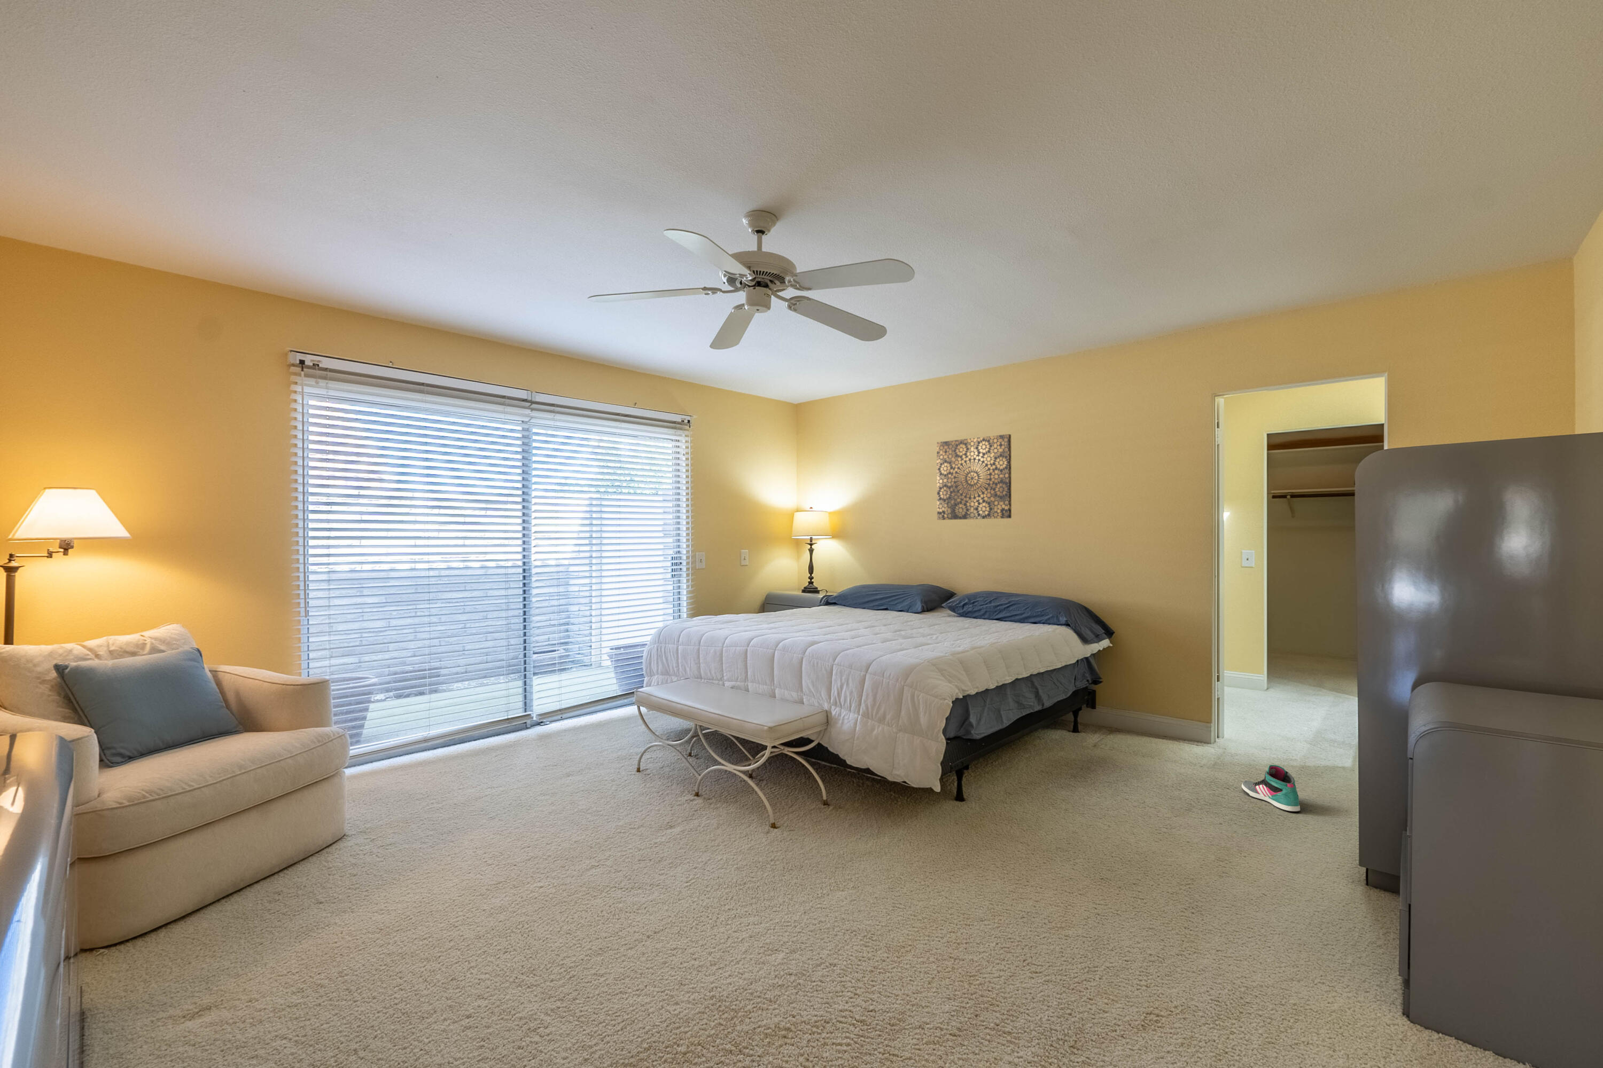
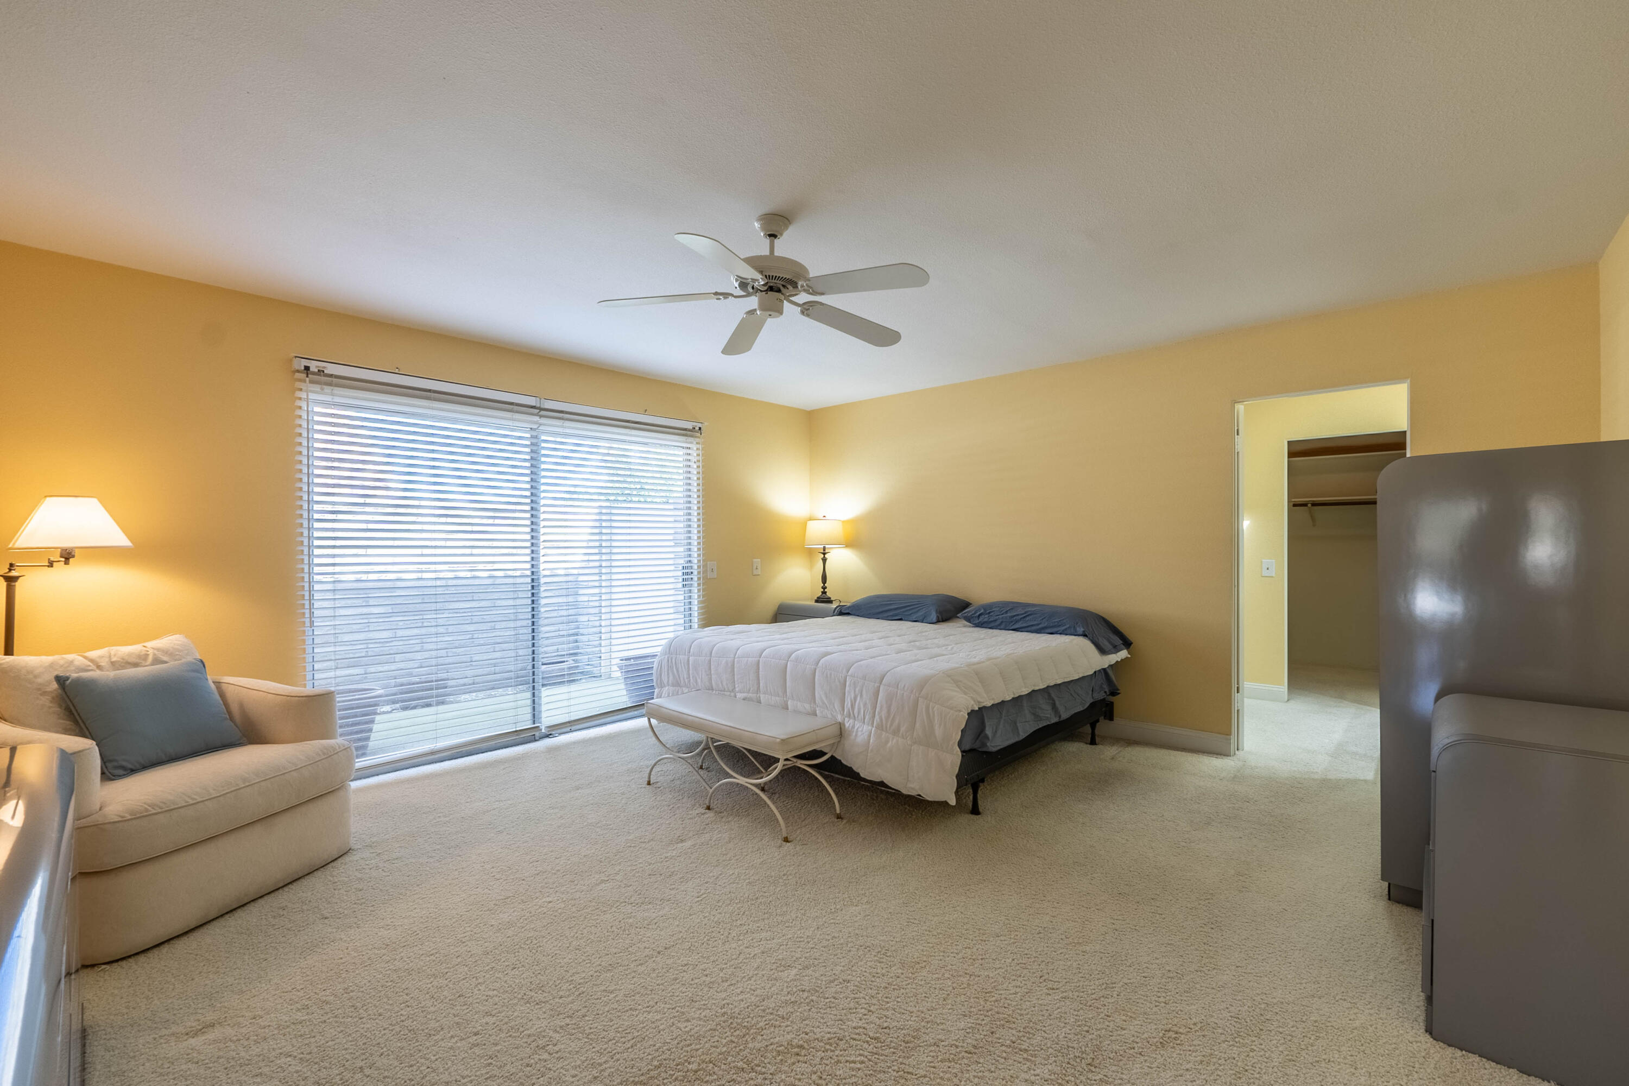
- sneaker [1242,764,1300,812]
- wall art [936,434,1013,521]
